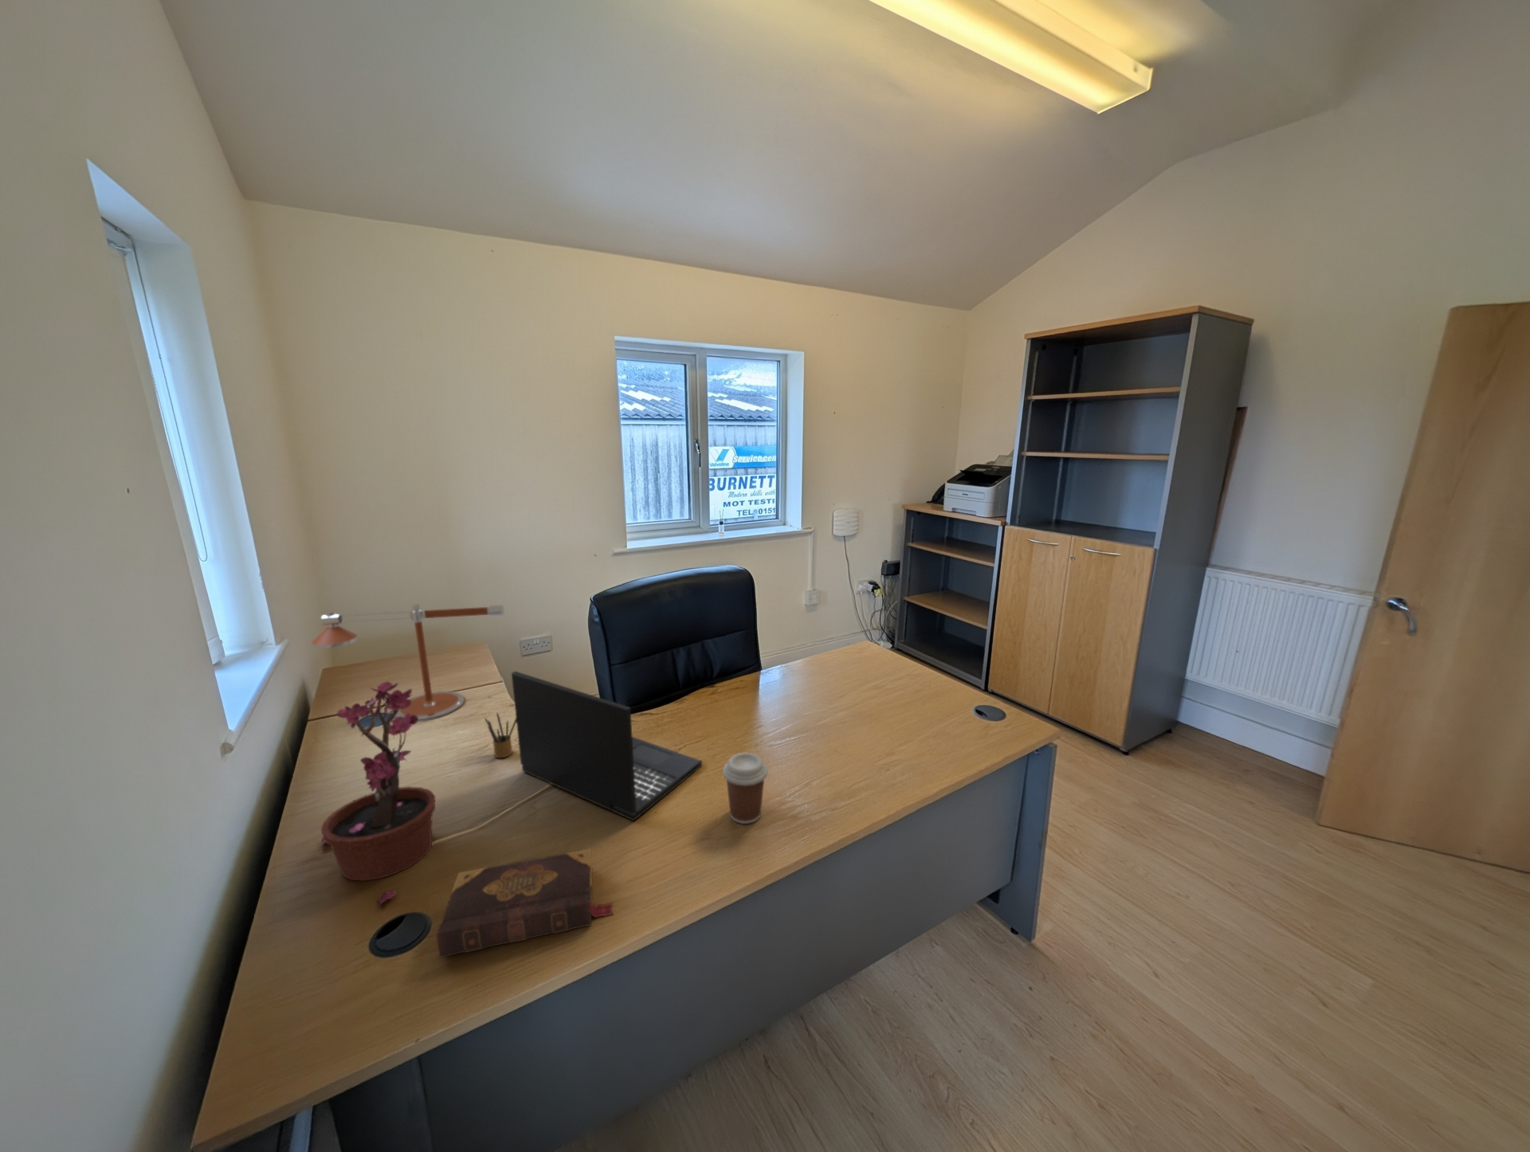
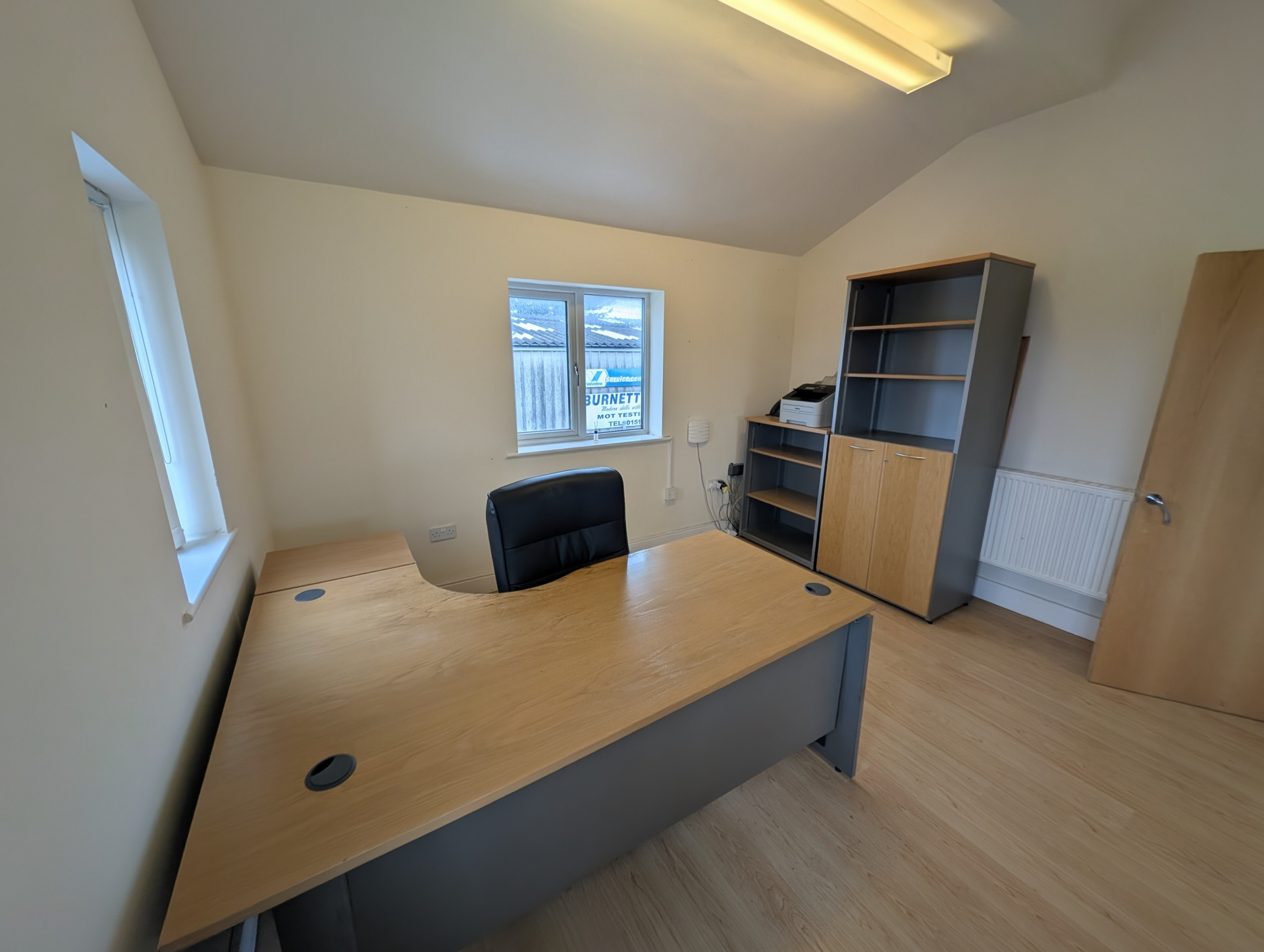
- laptop [511,670,703,822]
- potted plant [320,680,436,906]
- desk lamp [311,603,505,722]
- coffee cup [721,751,769,824]
- pencil box [484,713,517,759]
- book [436,848,615,958]
